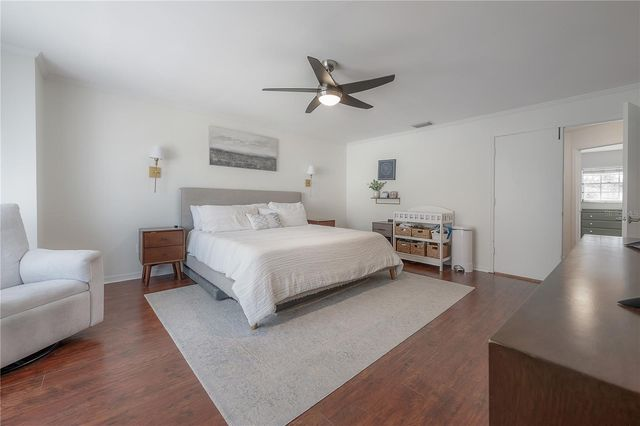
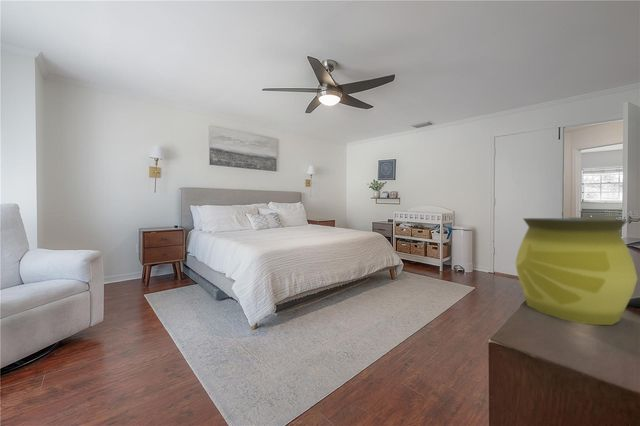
+ decorative vase [514,216,639,326]
